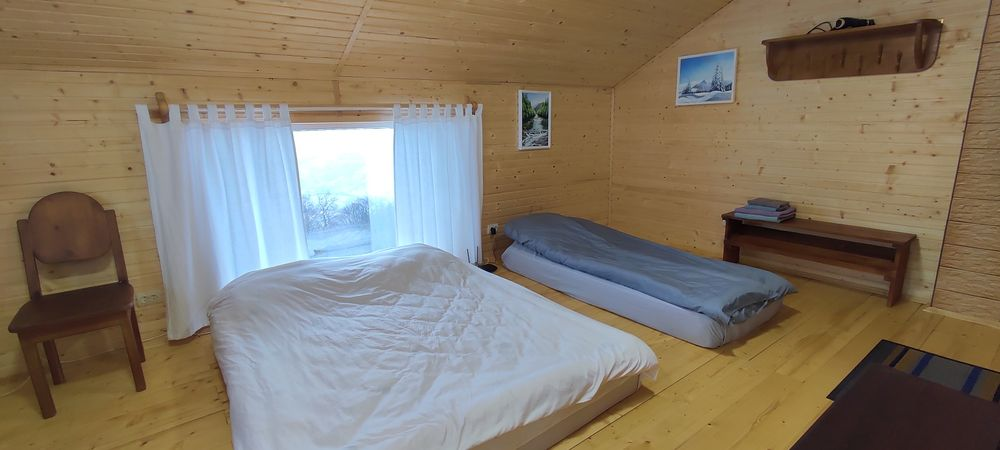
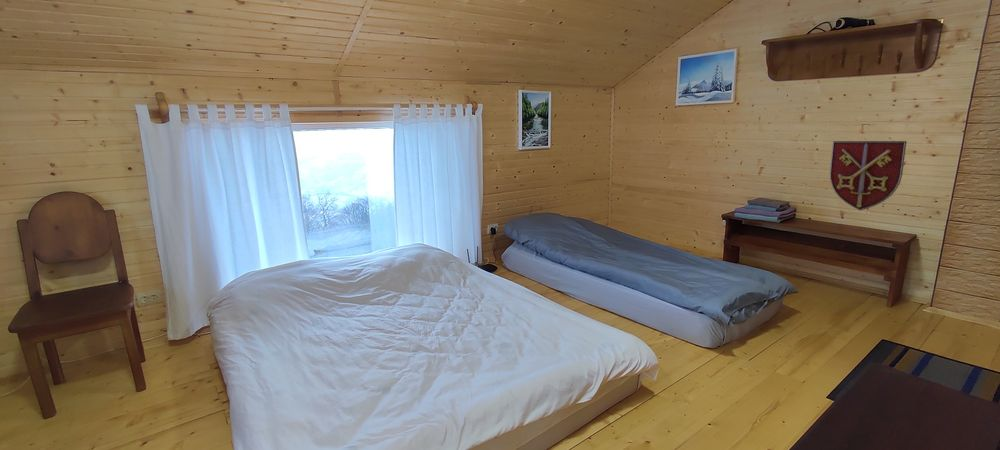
+ decorative shield [829,140,908,211]
